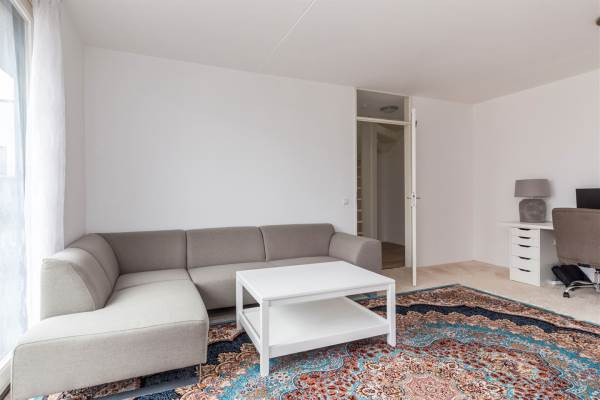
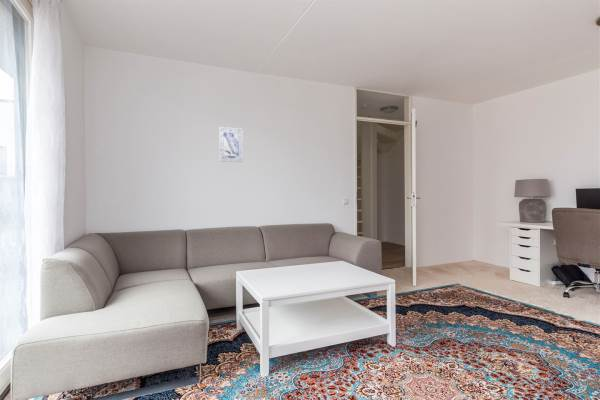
+ wall art [218,126,244,163]
